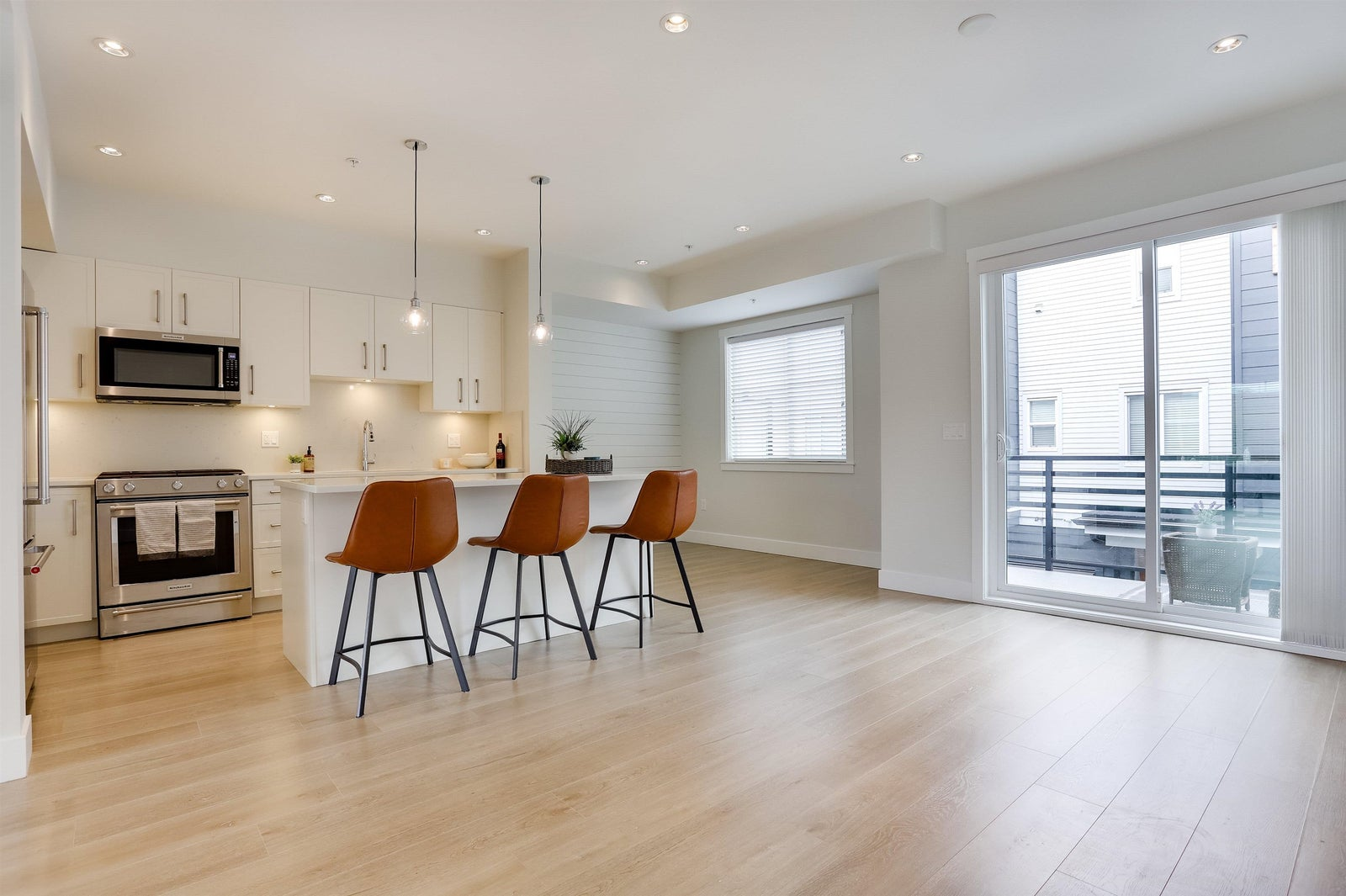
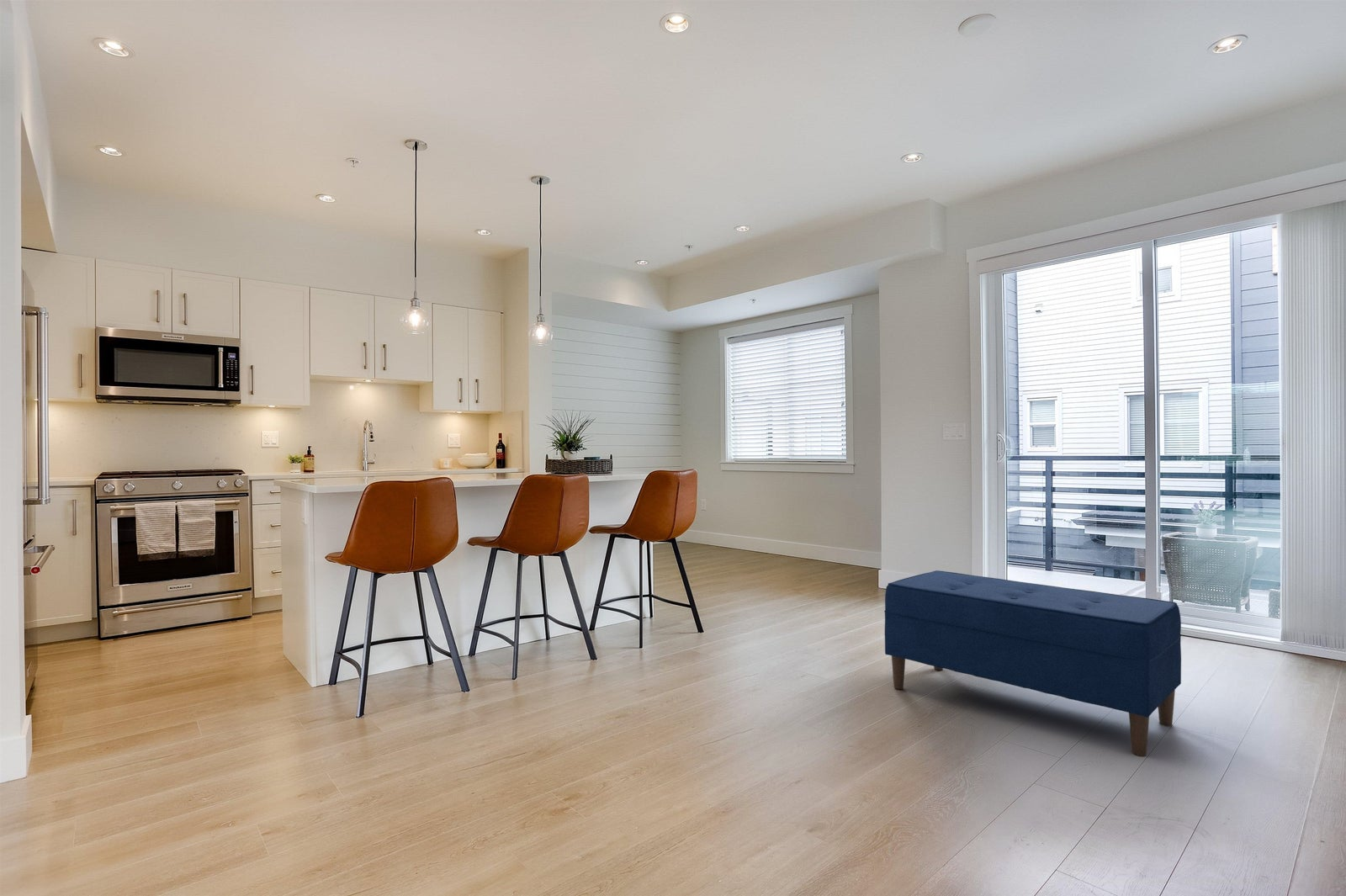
+ bench [883,570,1182,757]
